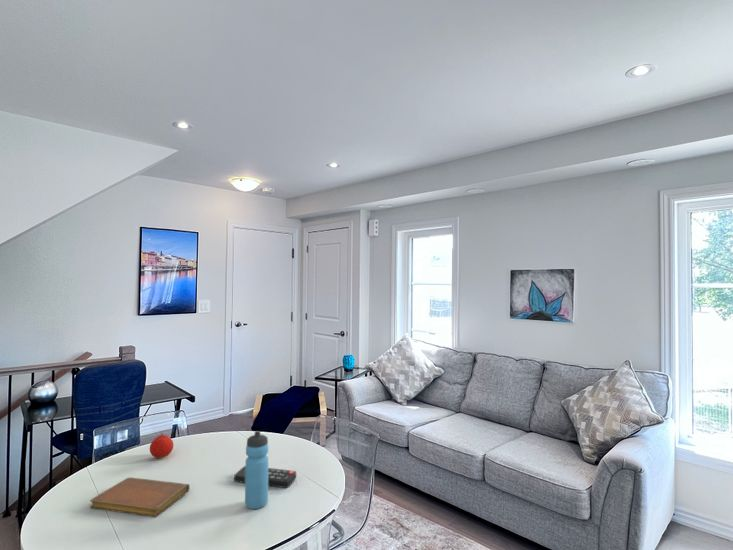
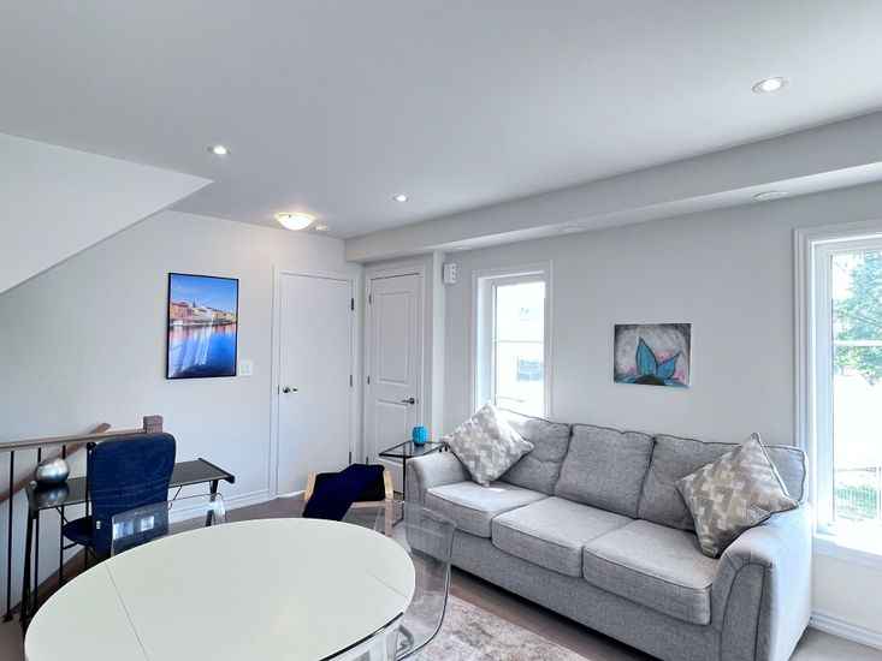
- water bottle [244,430,269,510]
- fruit [149,434,174,459]
- notebook [89,476,191,518]
- remote control [233,465,297,489]
